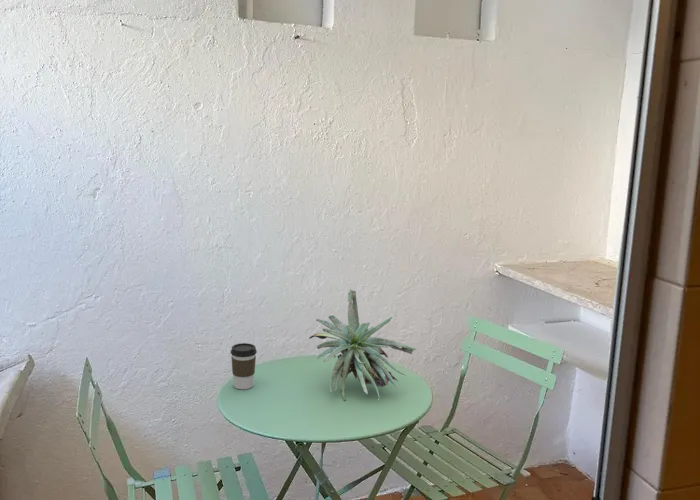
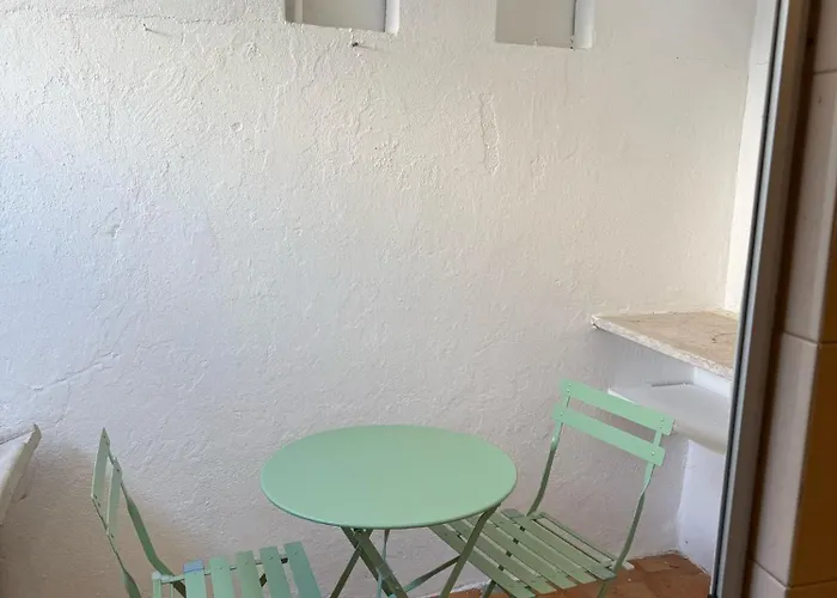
- coffee cup [230,342,258,390]
- plant [308,288,417,401]
